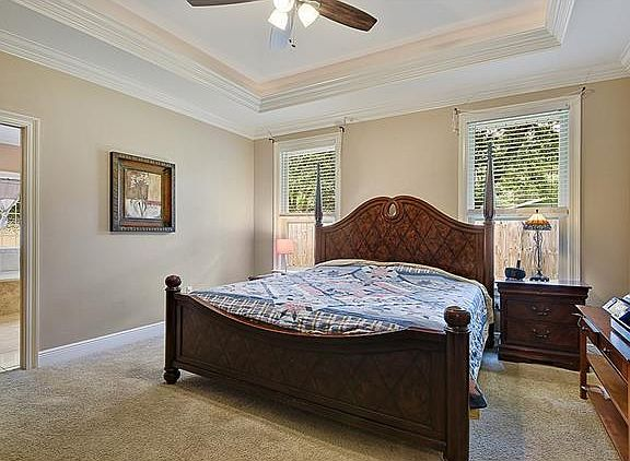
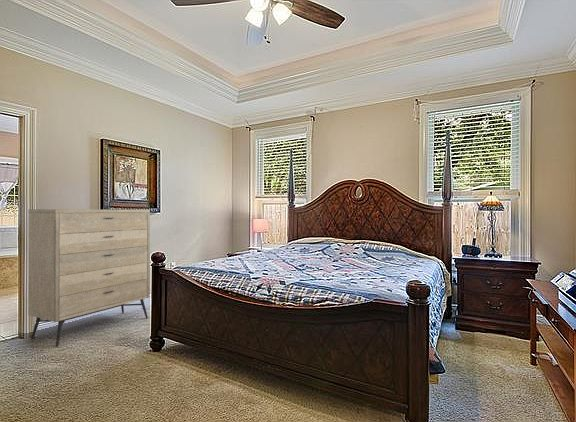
+ dresser [27,208,151,348]
